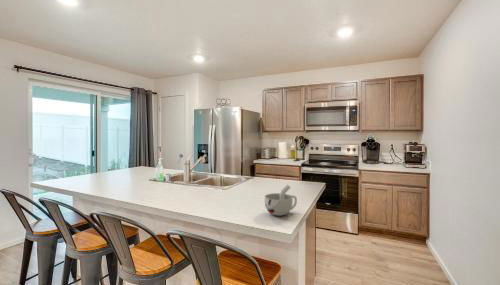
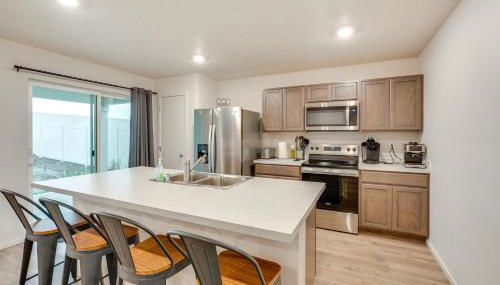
- cup [263,184,298,217]
